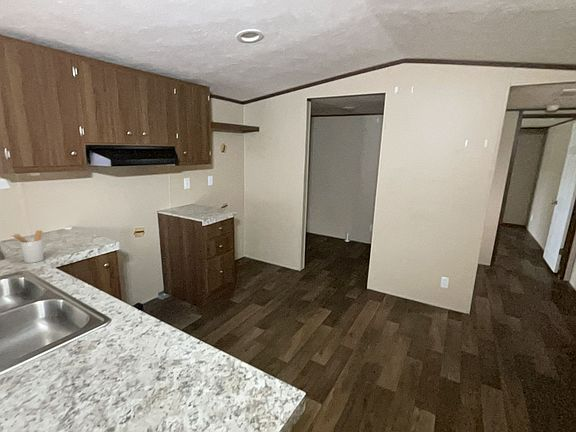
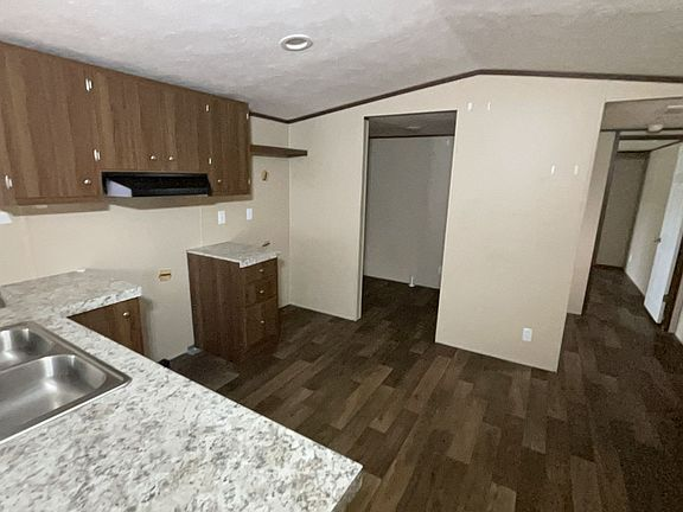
- utensil holder [10,229,45,264]
